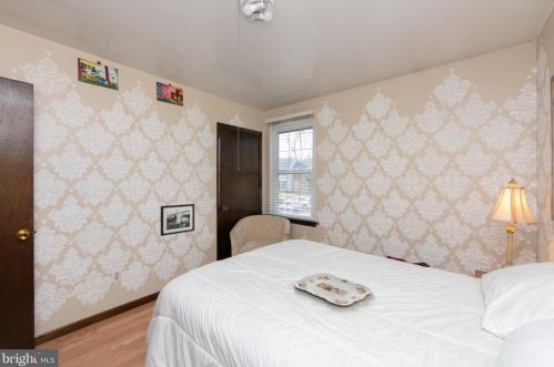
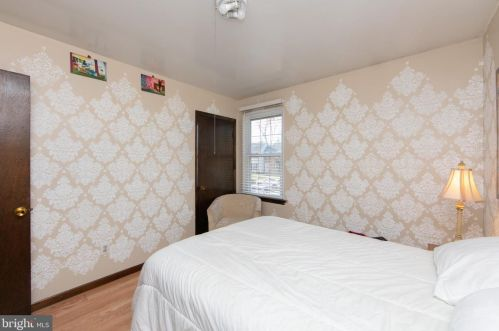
- serving tray [293,273,372,307]
- picture frame [160,203,195,237]
